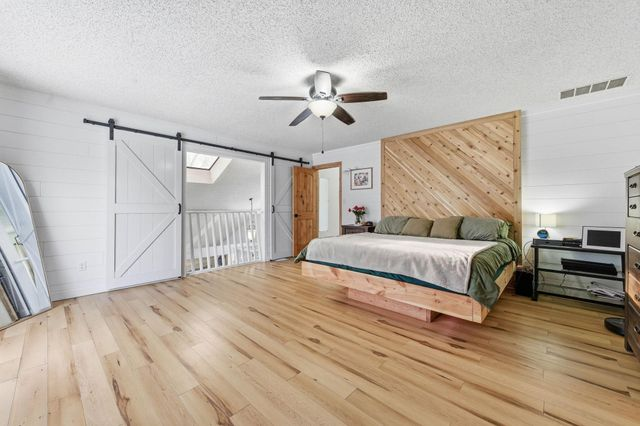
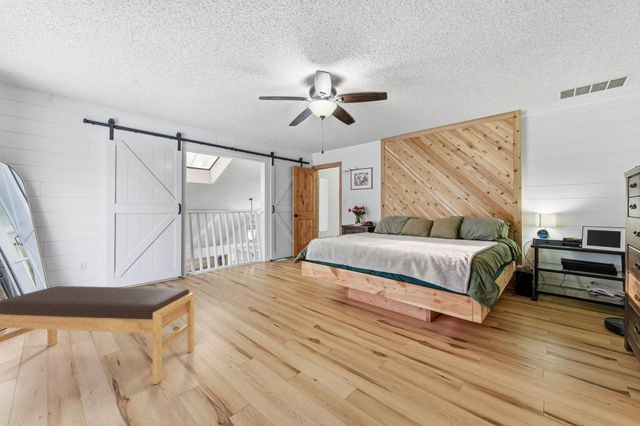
+ bench [0,285,195,385]
